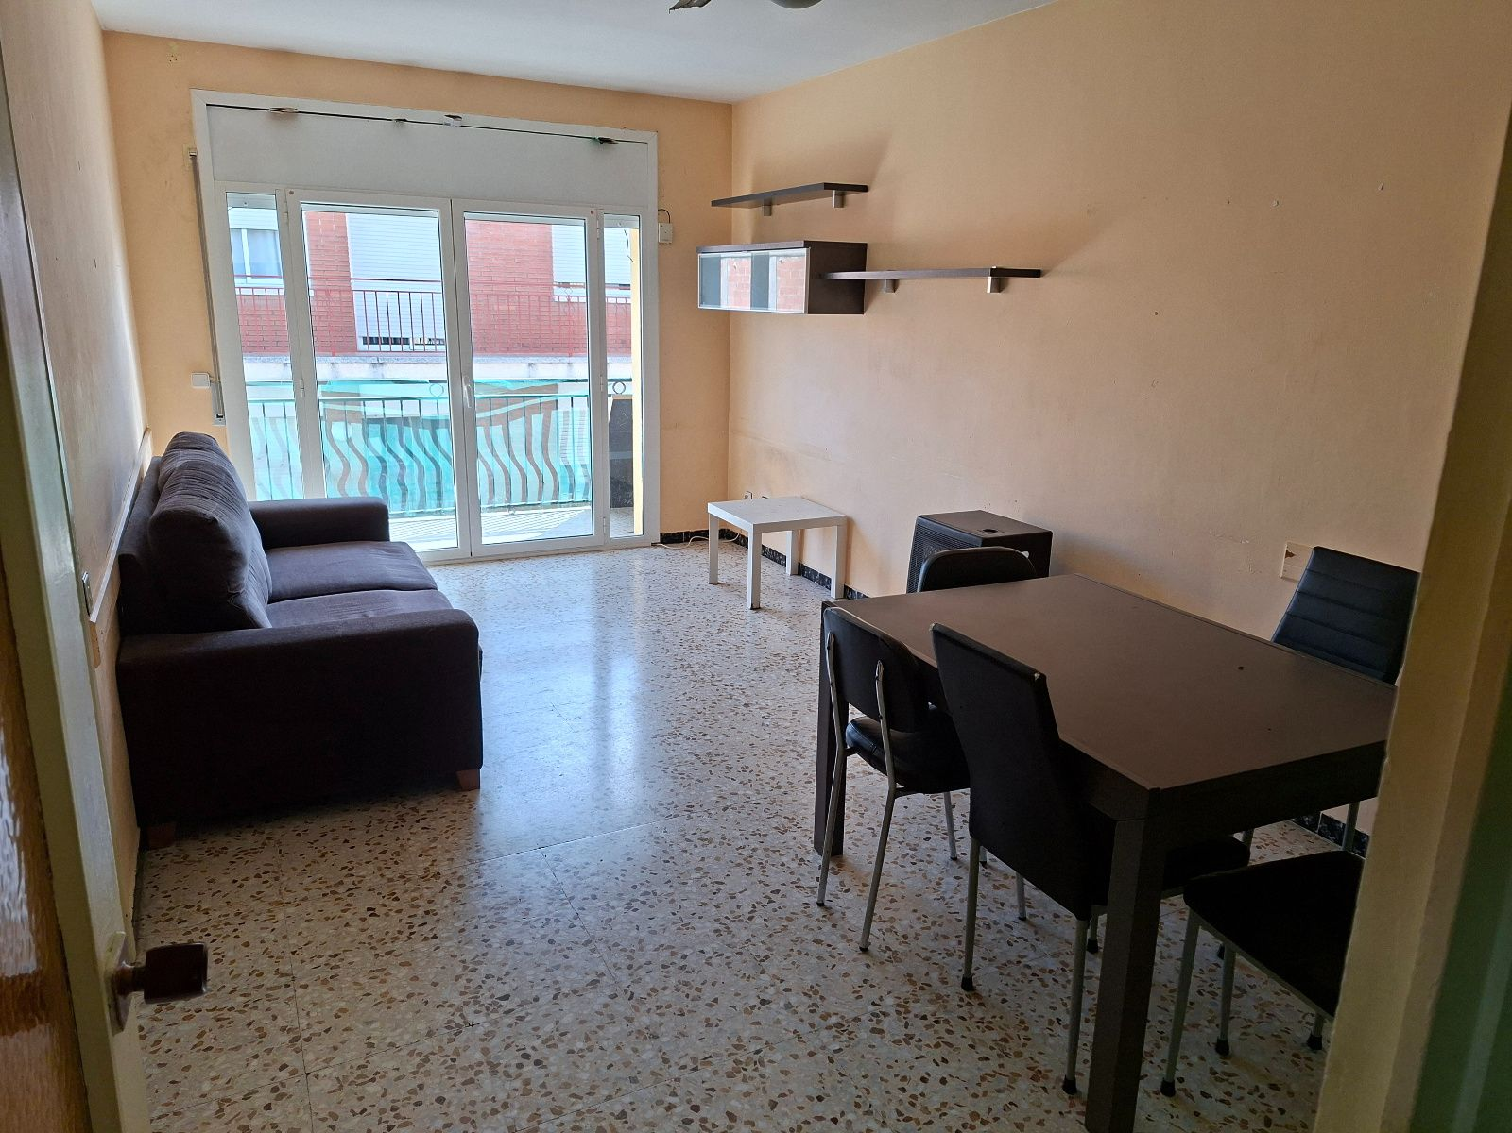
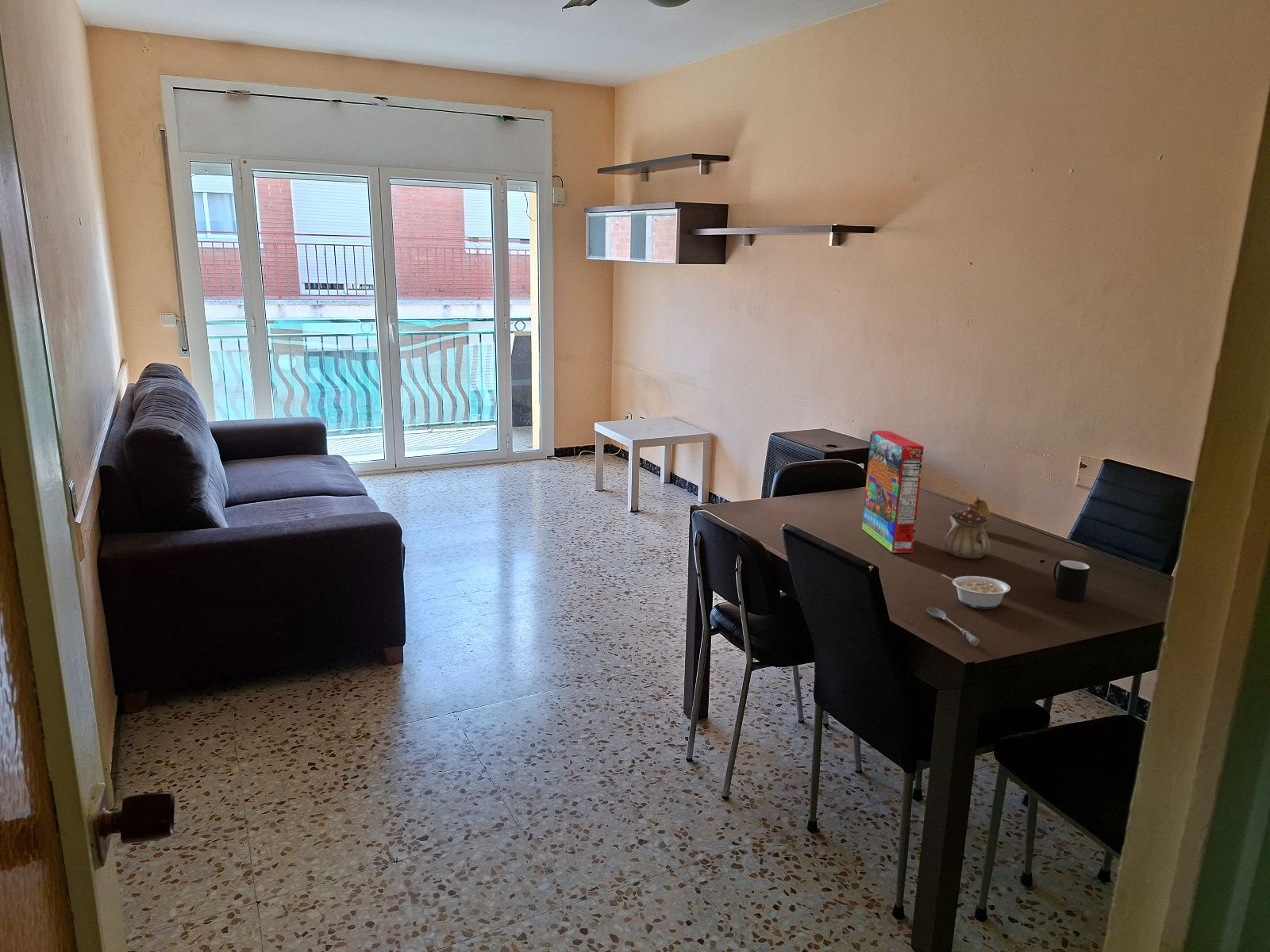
+ cup [1053,559,1091,602]
+ teapot [943,503,991,559]
+ cereal box [861,430,925,554]
+ fruit [967,496,992,529]
+ soupspoon [926,606,980,647]
+ legume [941,573,1011,609]
